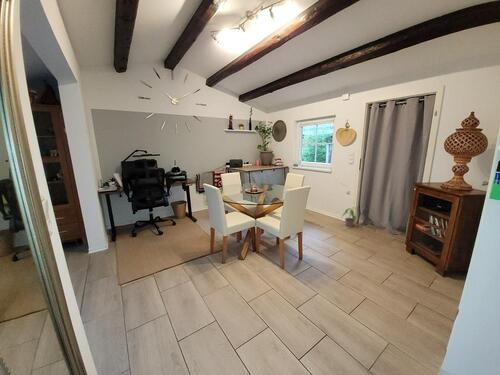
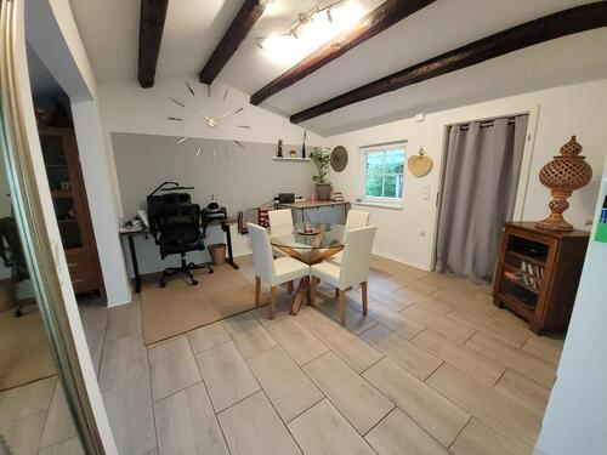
- potted plant [340,206,362,228]
